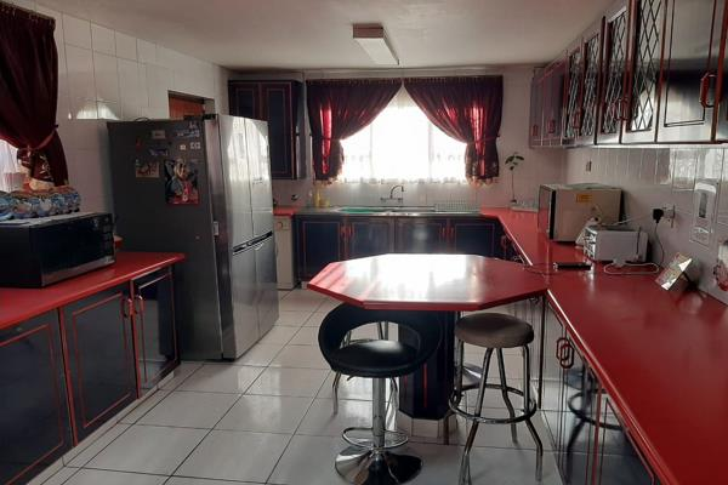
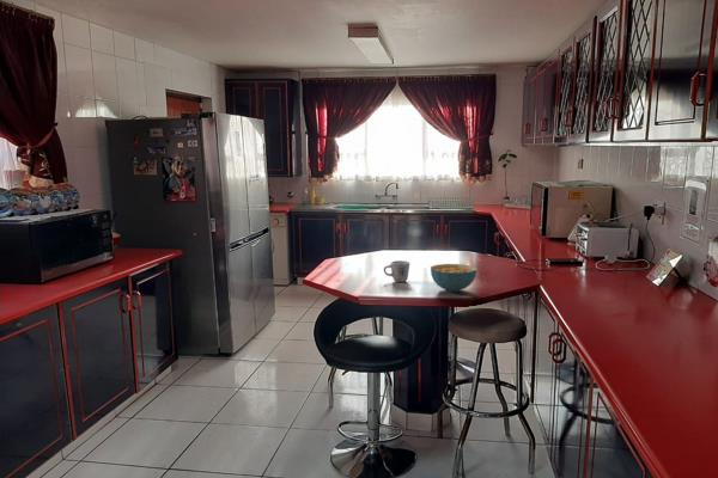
+ mug [383,259,410,283]
+ cereal bowl [430,263,477,293]
